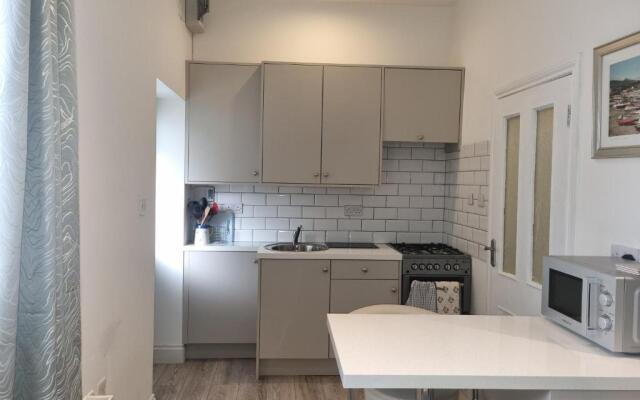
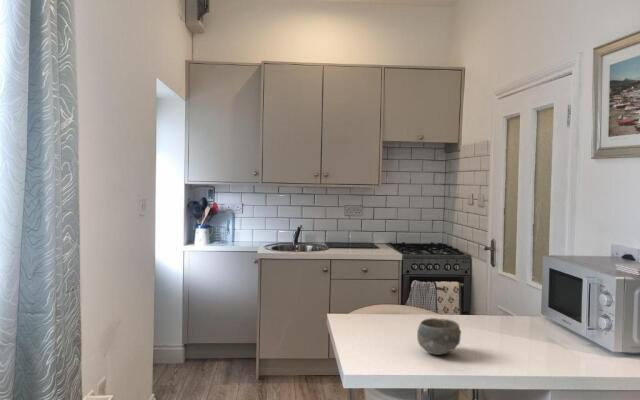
+ bowl [416,317,462,356]
